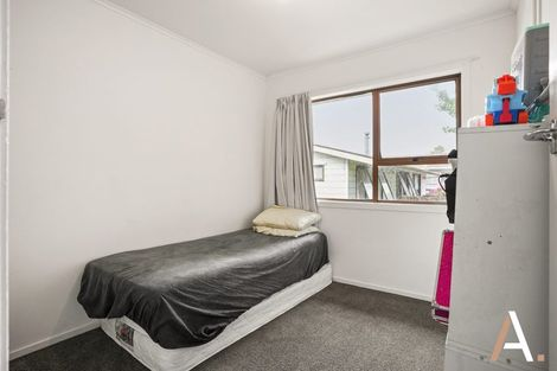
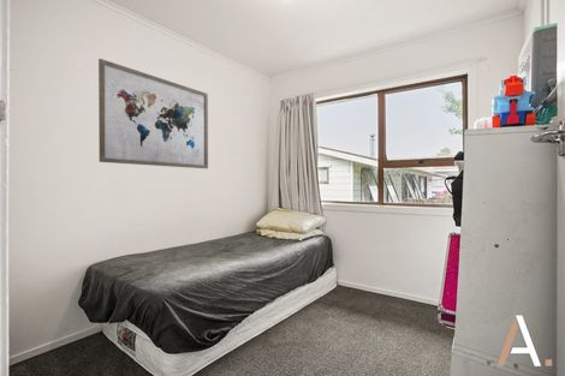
+ wall art [97,58,209,169]
